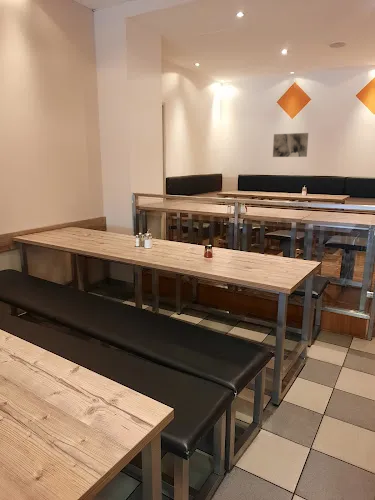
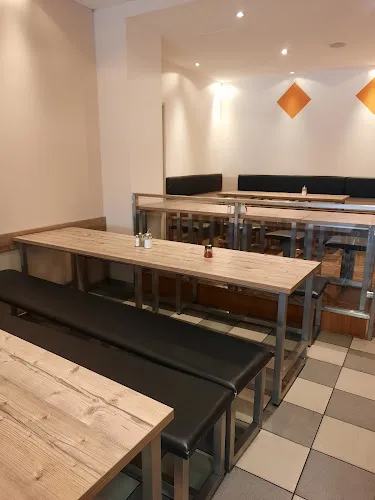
- wall art [272,132,309,158]
